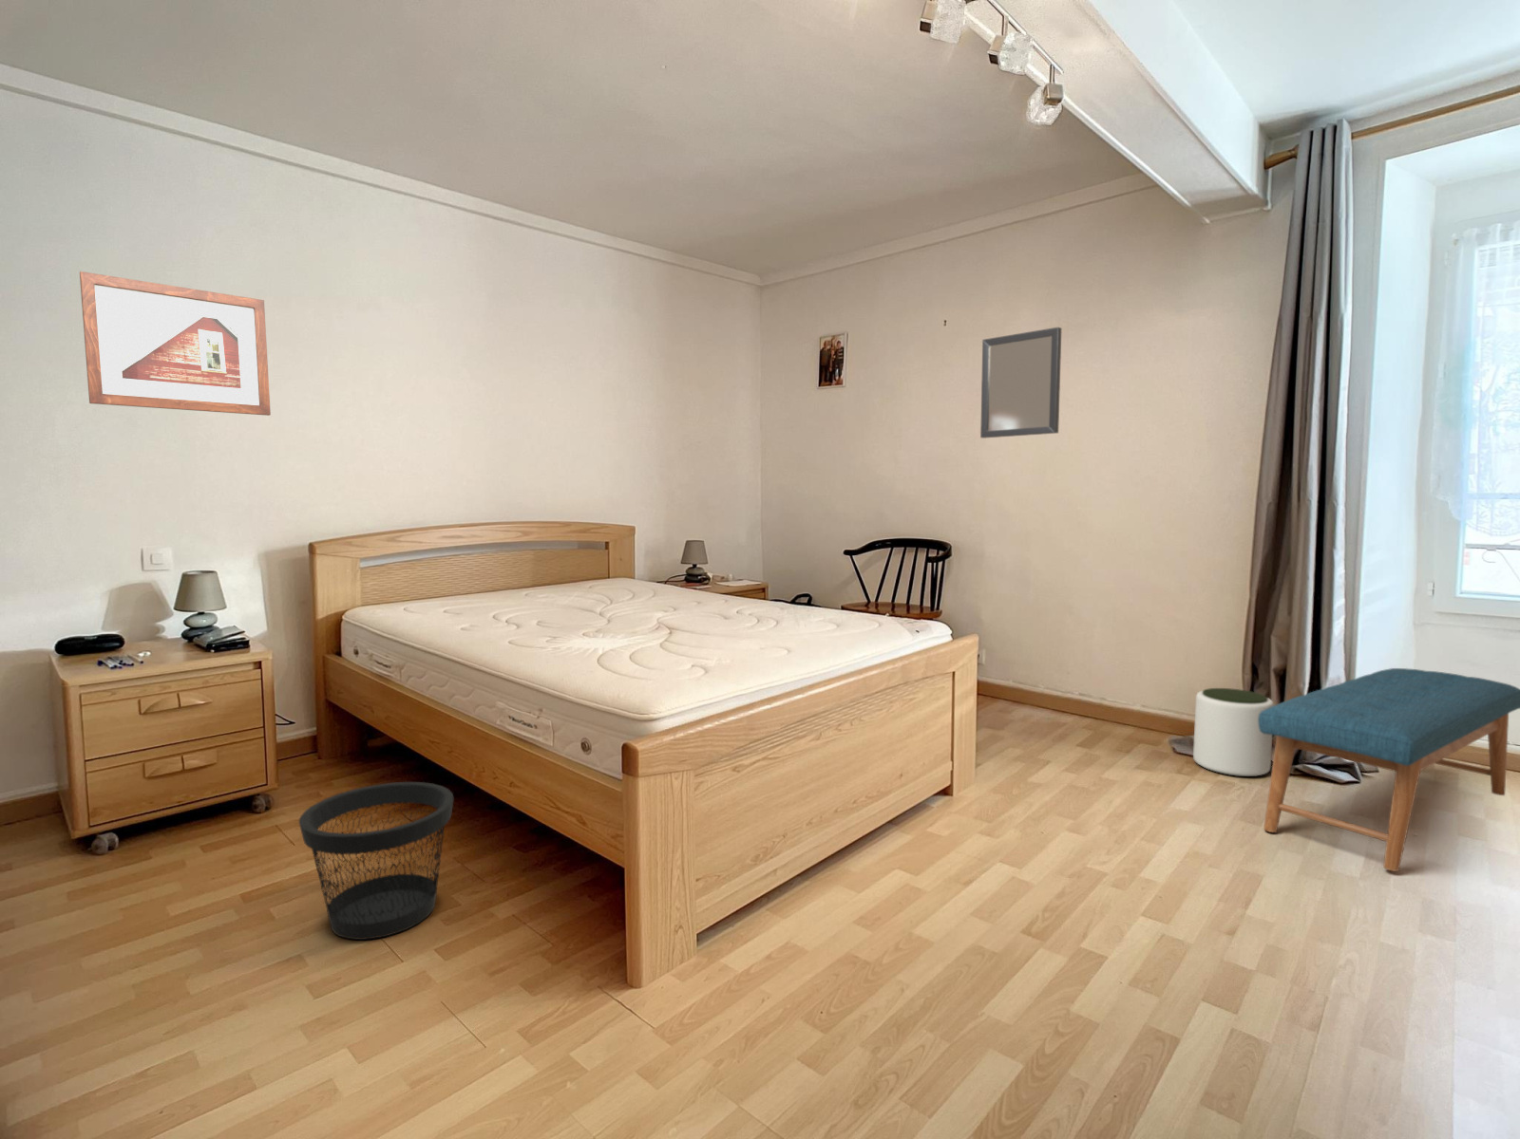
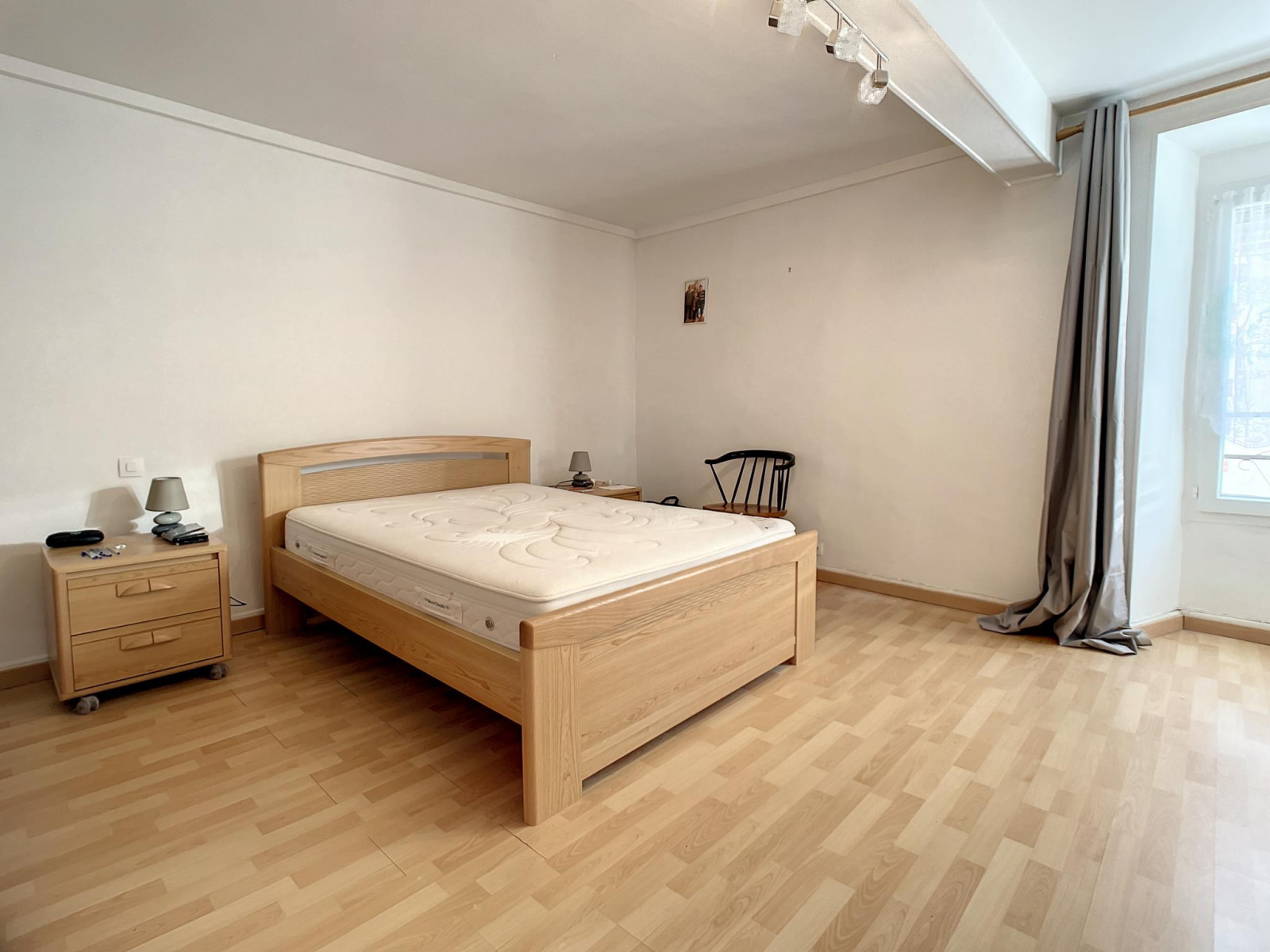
- wastebasket [297,781,455,940]
- picture frame [79,270,272,416]
- bench [1258,668,1520,872]
- plant pot [1192,687,1275,778]
- home mirror [979,327,1062,439]
